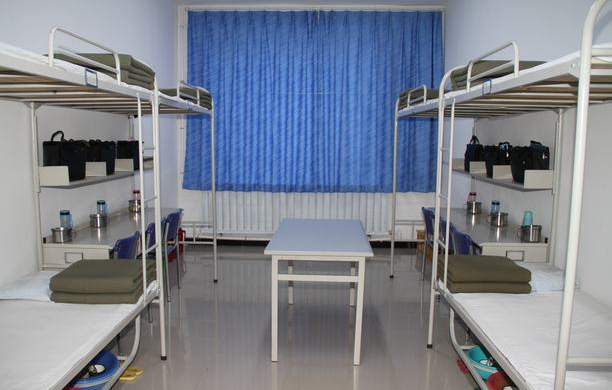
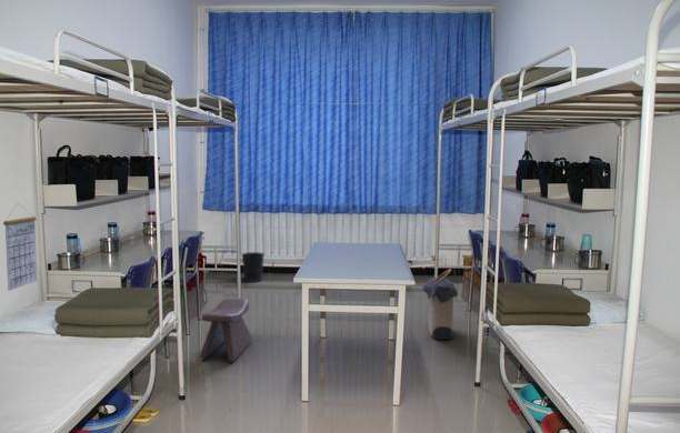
+ stool [199,298,253,363]
+ calendar [2,202,38,292]
+ laundry hamper [421,268,459,341]
+ wastebasket [241,251,266,283]
